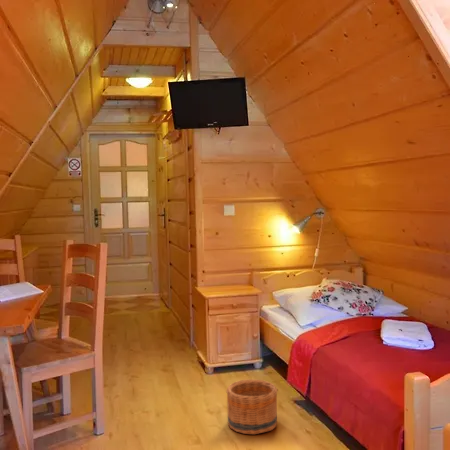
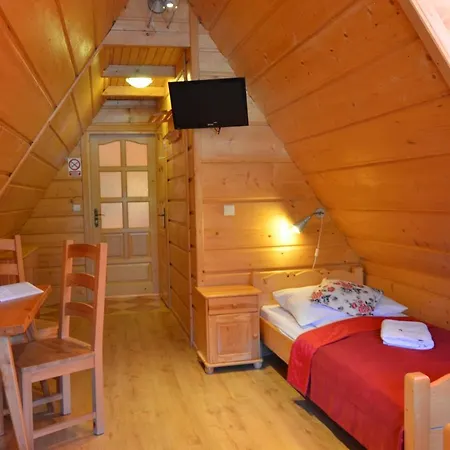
- basket [225,378,278,435]
